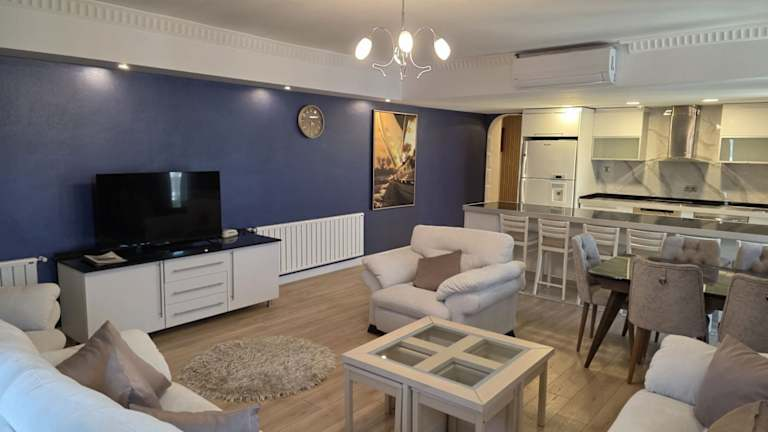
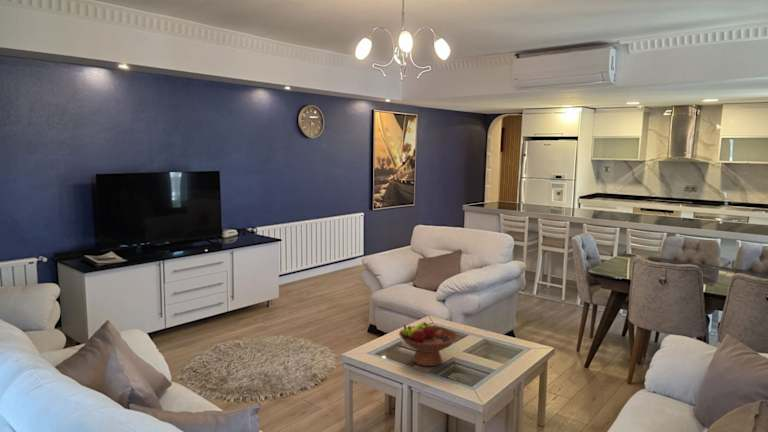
+ fruit bowl [398,321,459,367]
